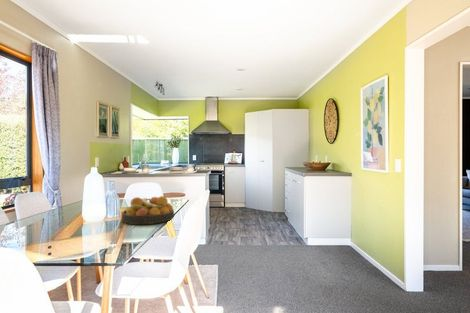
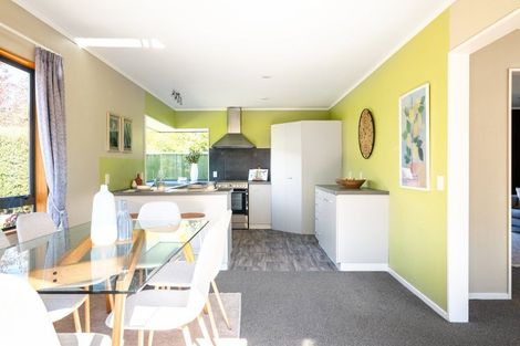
- fruit bowl [120,195,175,225]
